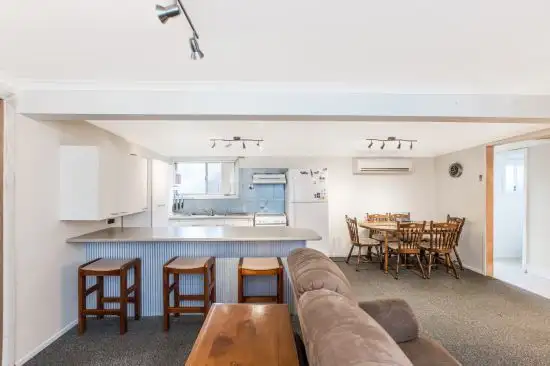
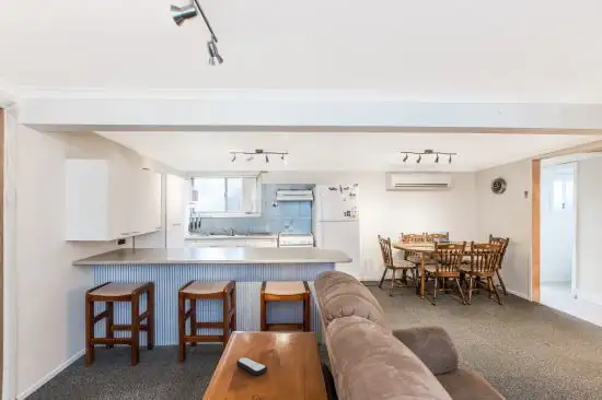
+ remote control [235,356,268,376]
